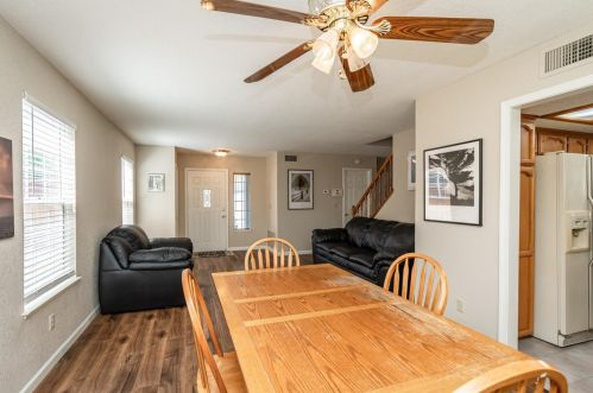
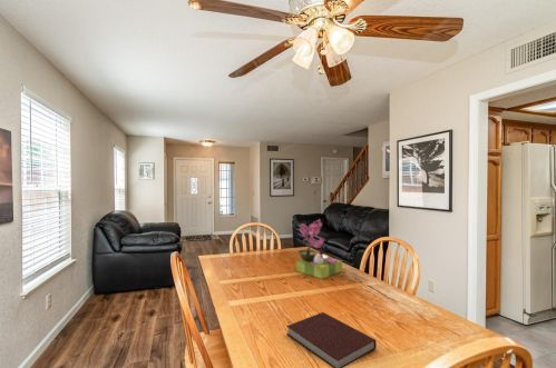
+ notebook [285,311,378,368]
+ flower arrangement [295,219,343,280]
